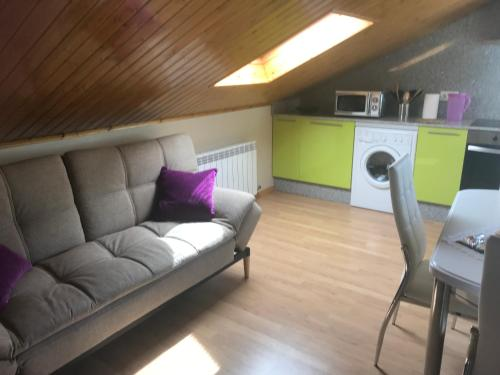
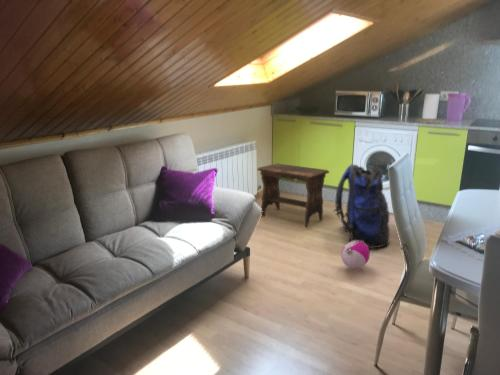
+ footstool [256,163,330,228]
+ backpack [332,163,390,249]
+ ball [340,241,371,271]
